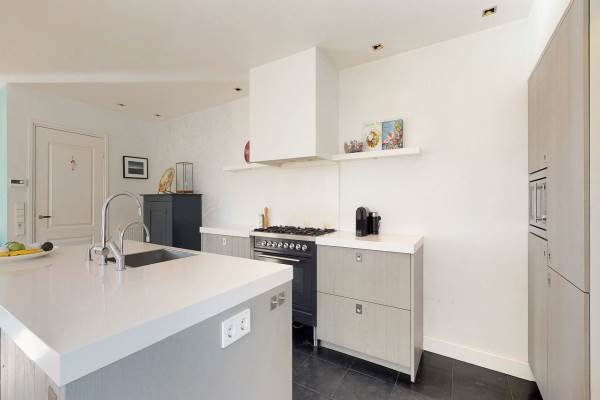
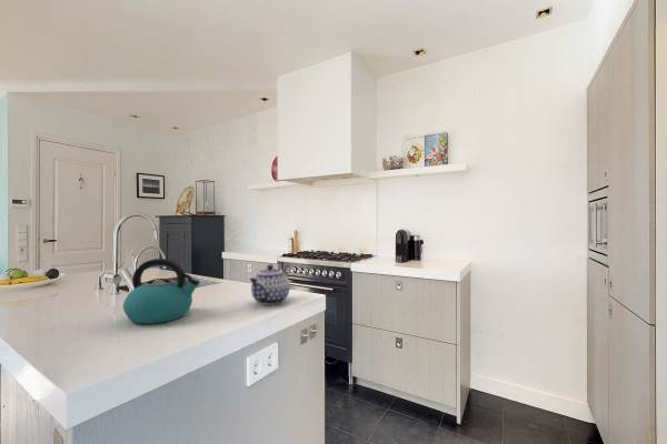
+ kettle [122,258,201,325]
+ teapot [249,263,291,306]
